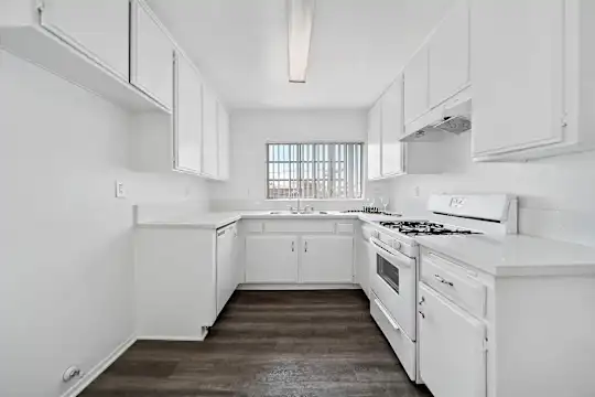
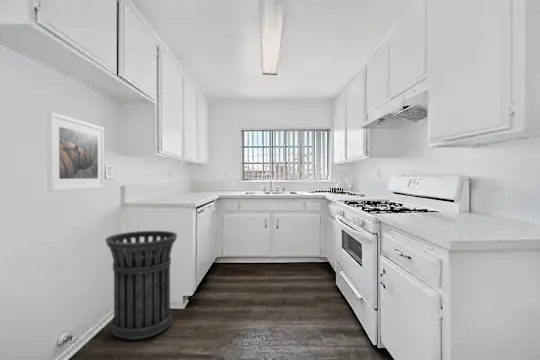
+ trash can [104,230,178,340]
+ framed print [46,111,105,193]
